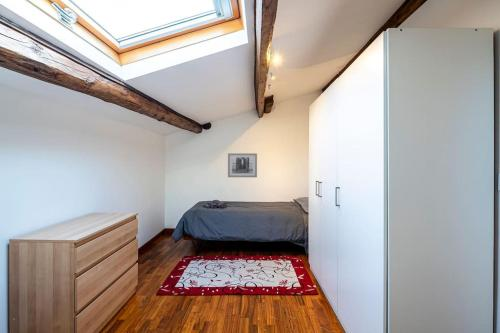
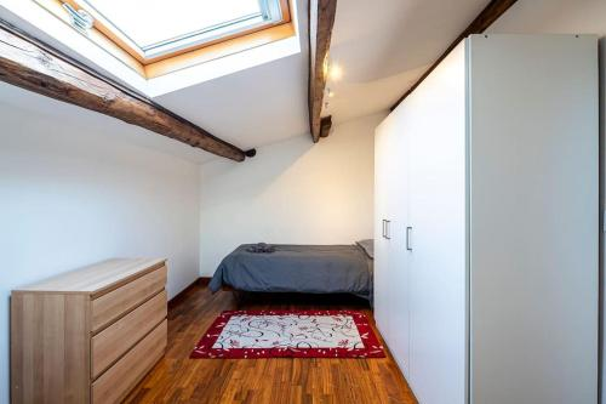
- wall art [227,152,258,178]
